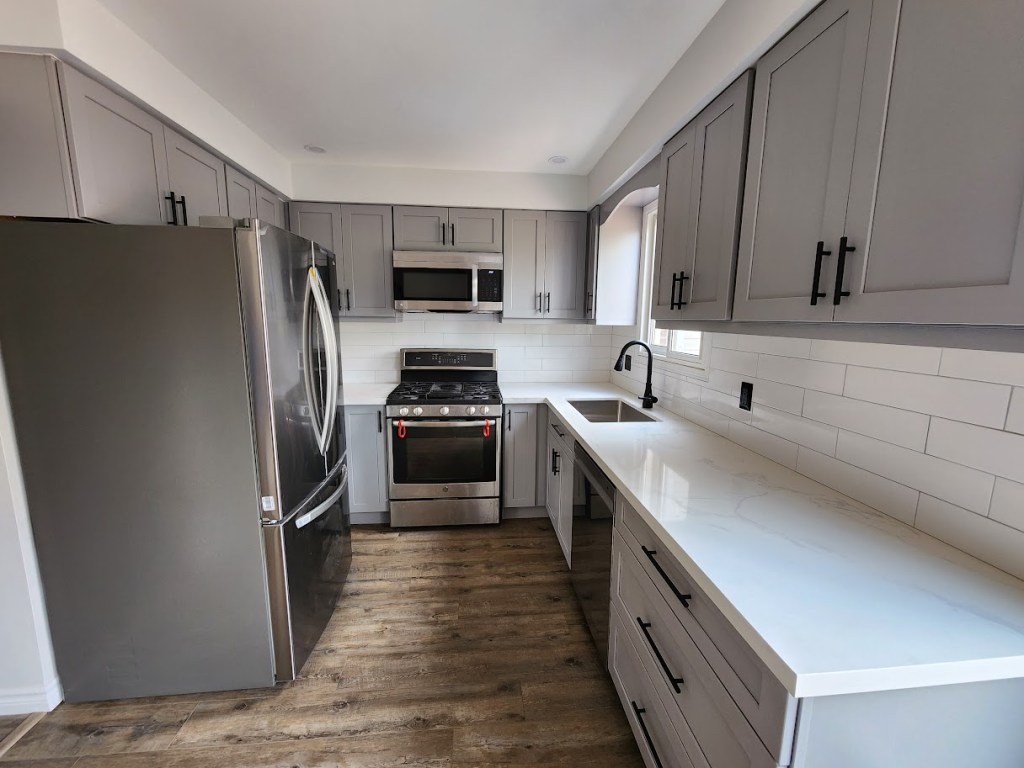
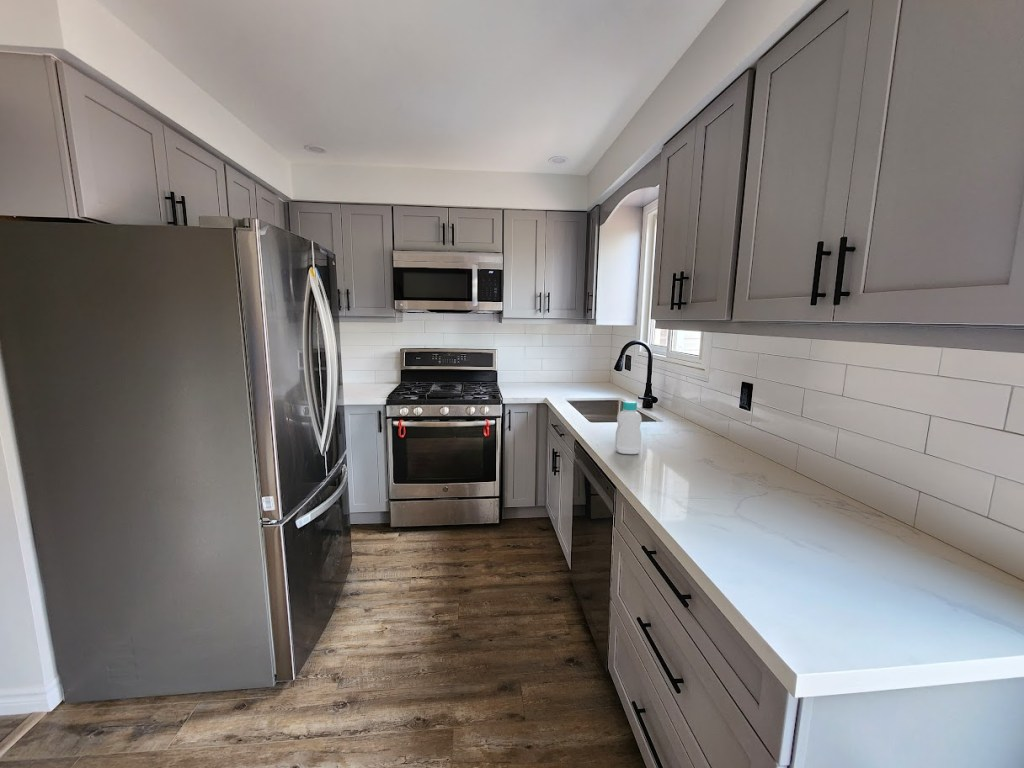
+ bottle [614,400,643,455]
